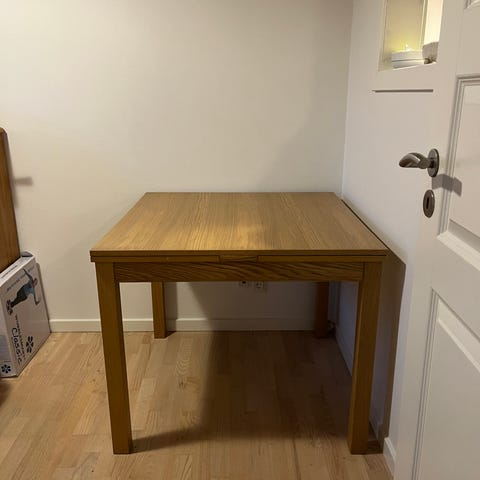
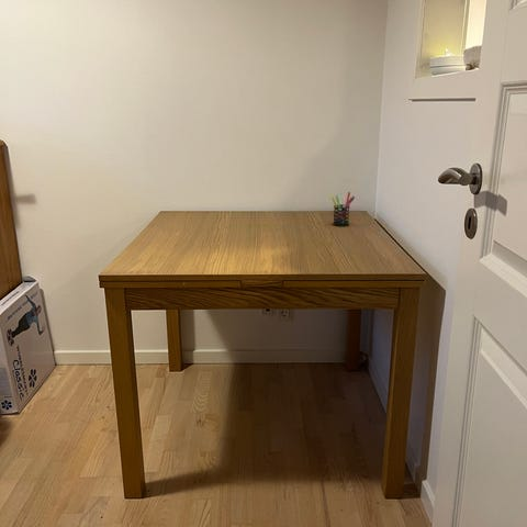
+ pen holder [330,191,356,227]
